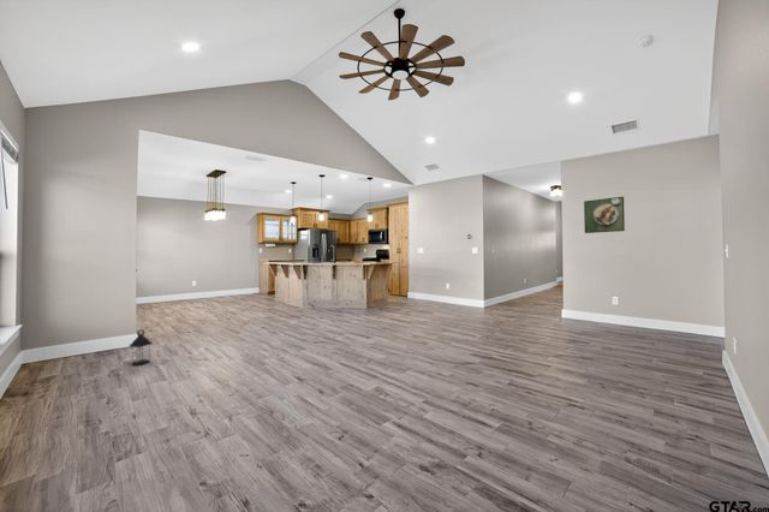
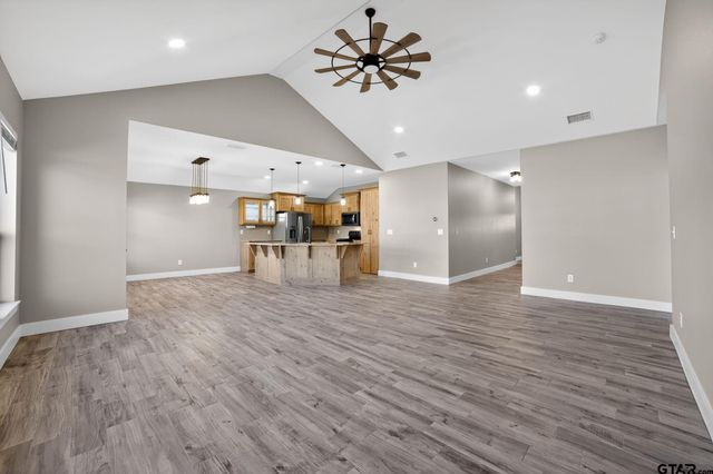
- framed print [583,196,626,234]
- lantern [129,328,154,367]
